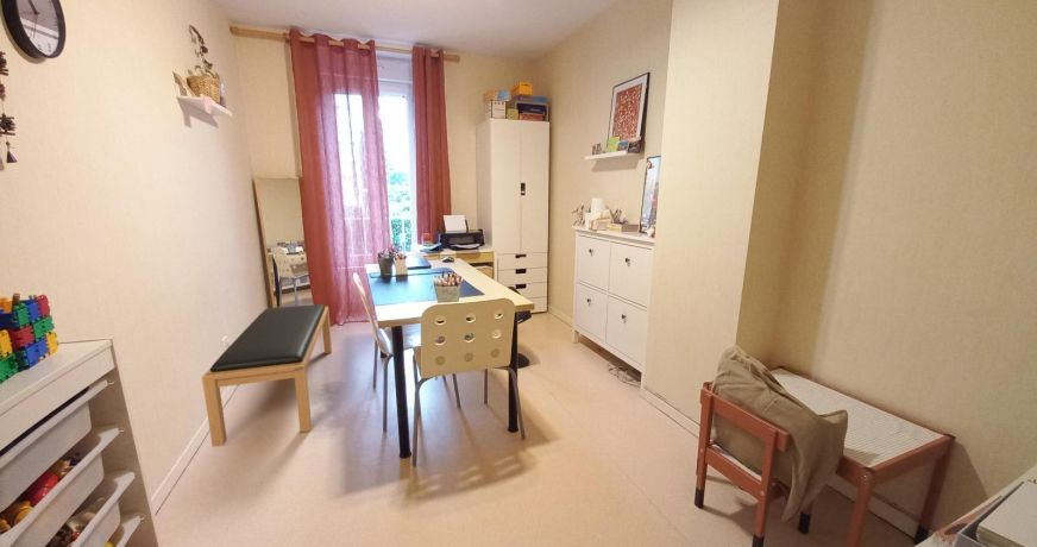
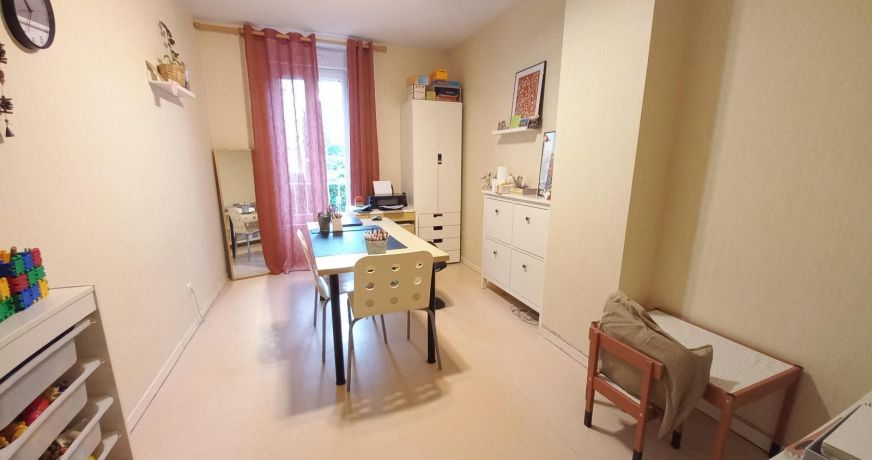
- bench [201,303,333,448]
